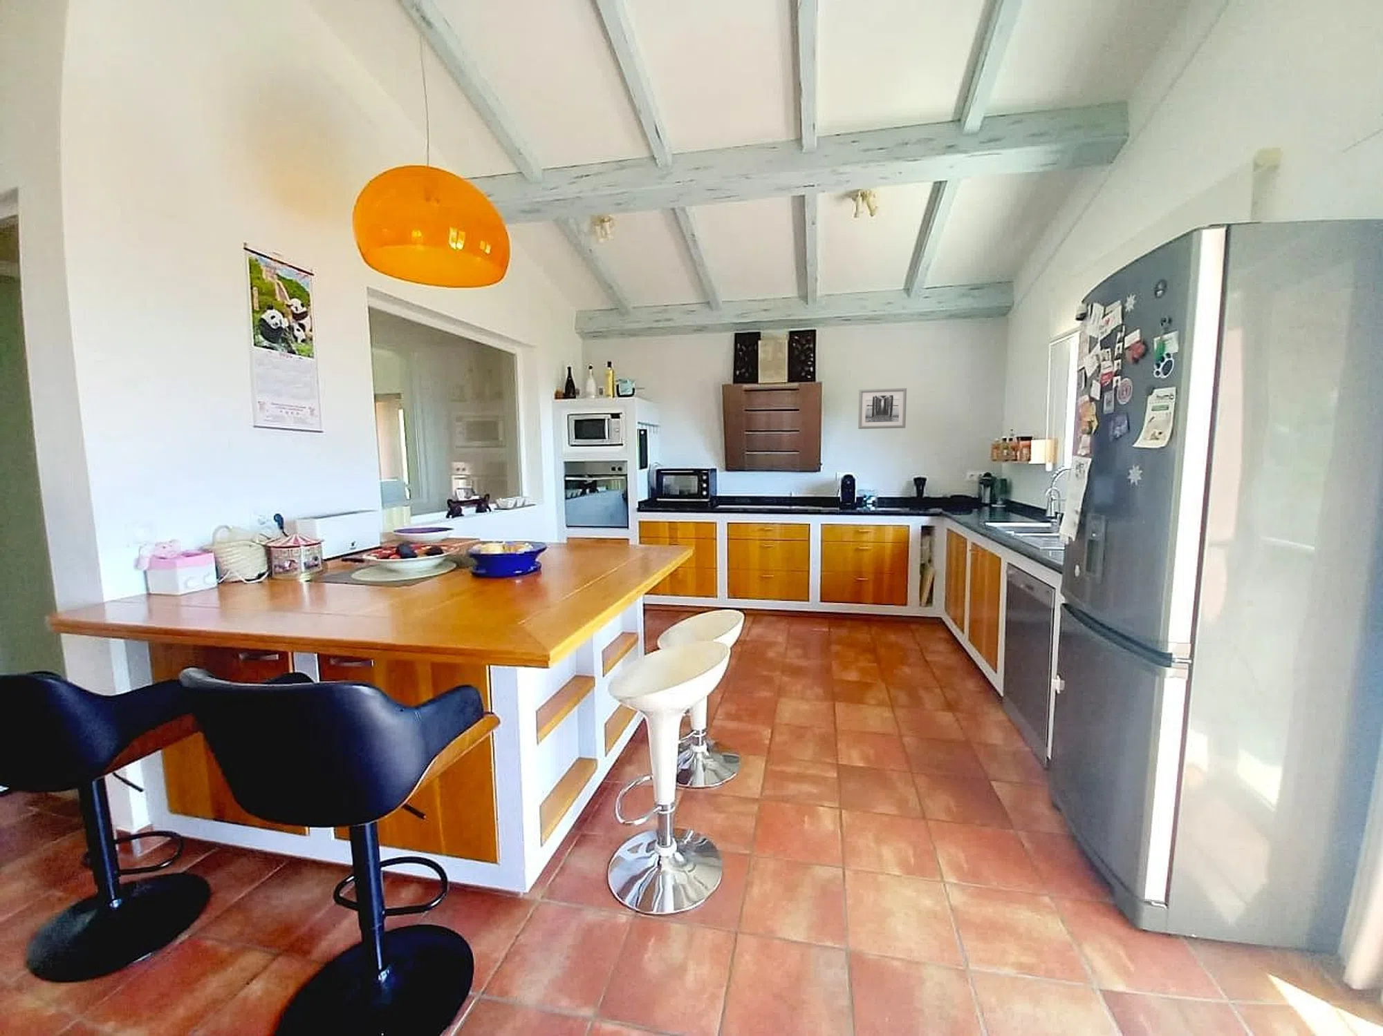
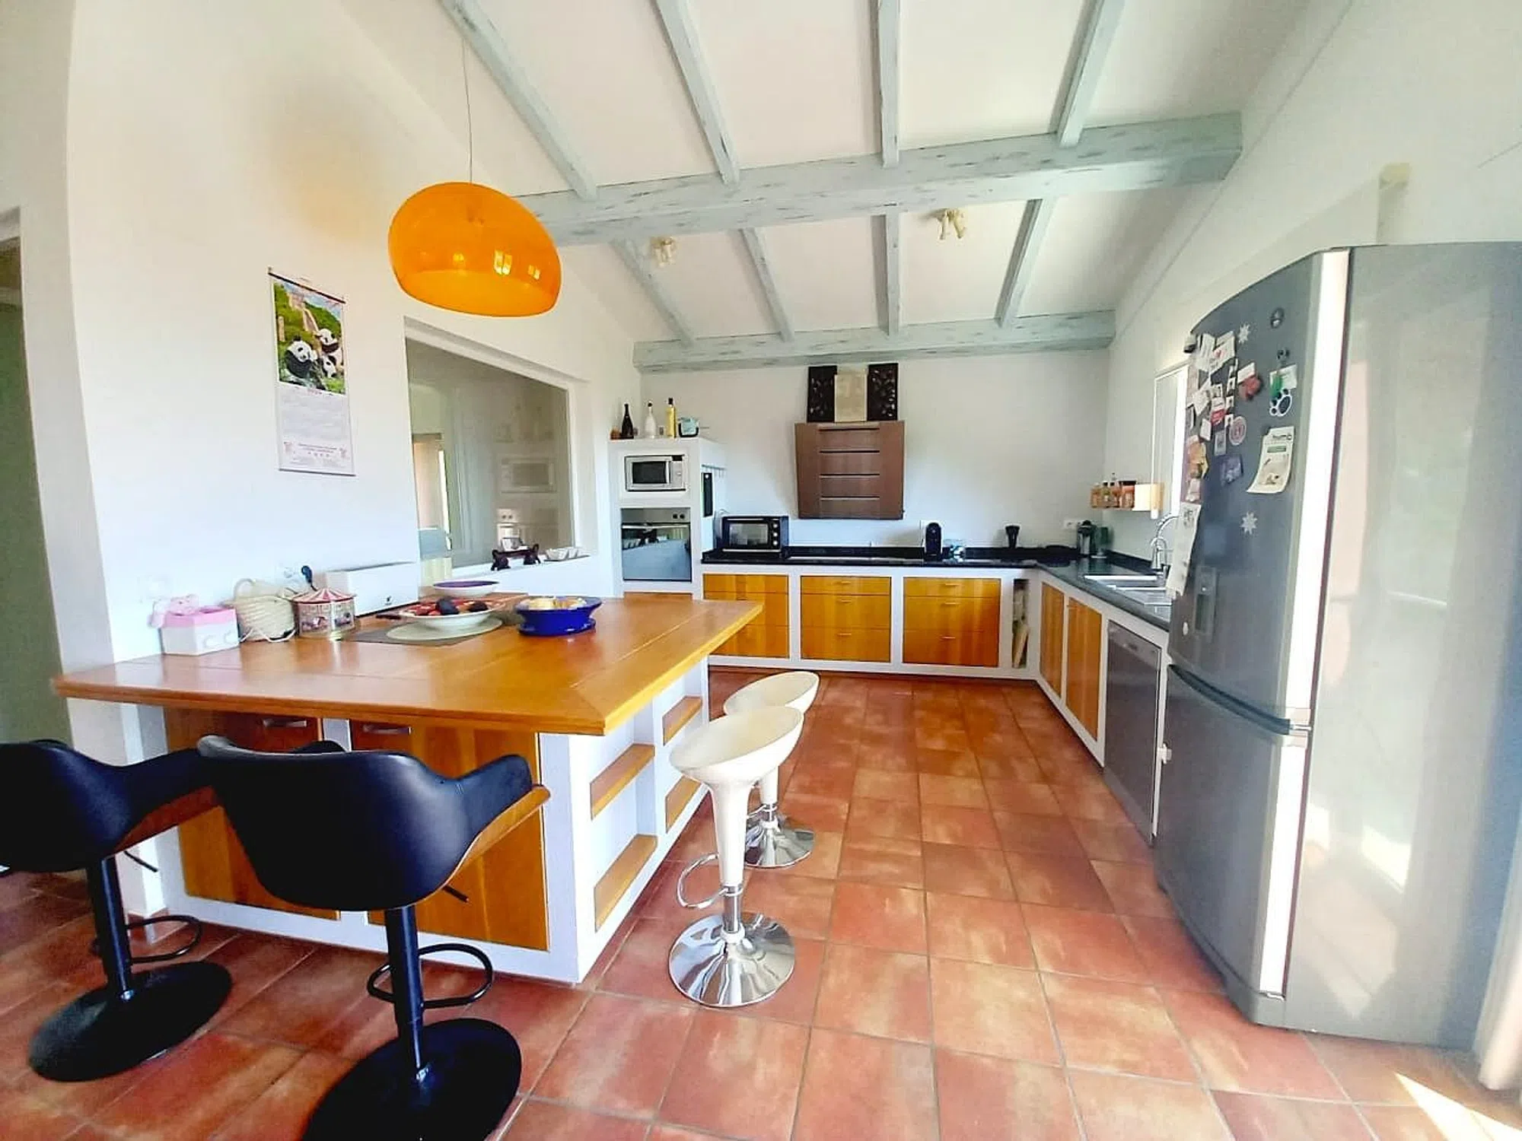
- wall art [857,387,907,430]
